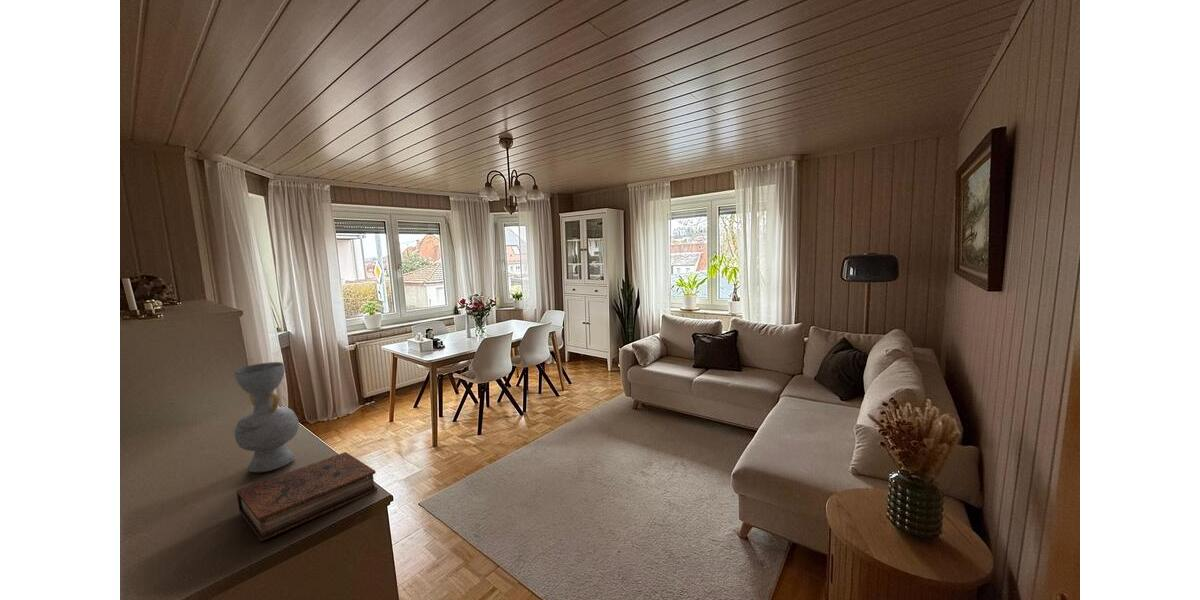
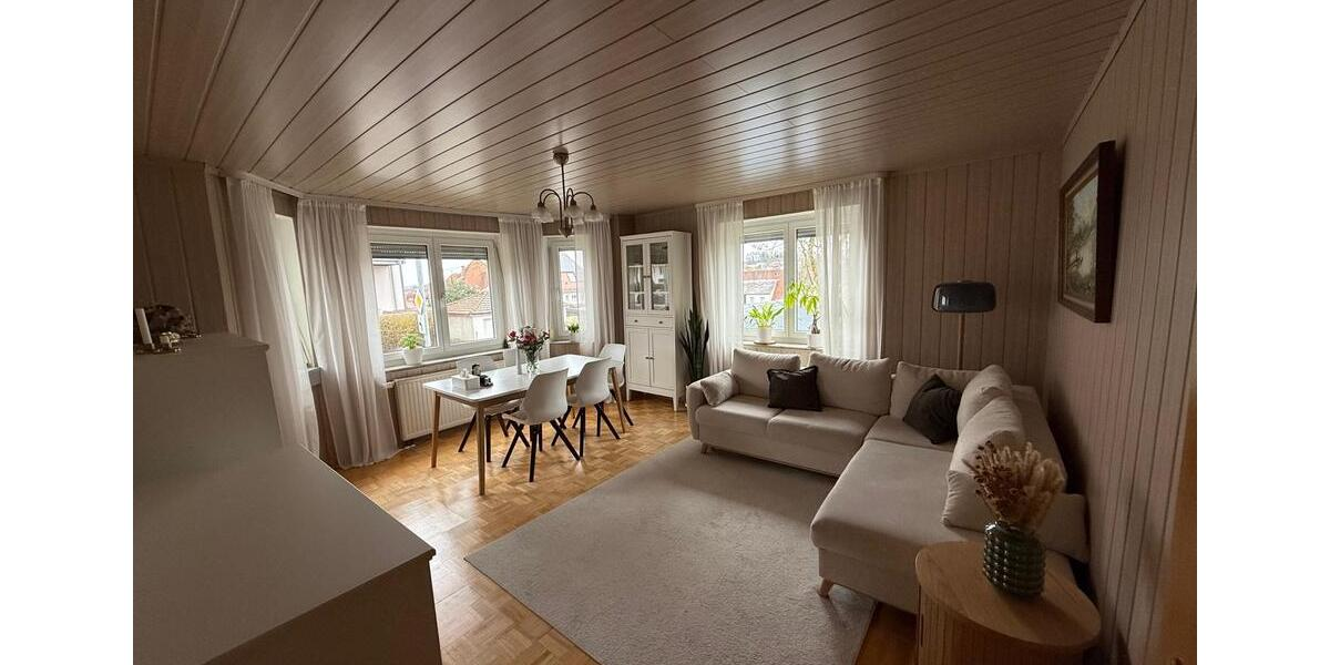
- book [236,451,378,542]
- decorative vase [233,361,300,473]
